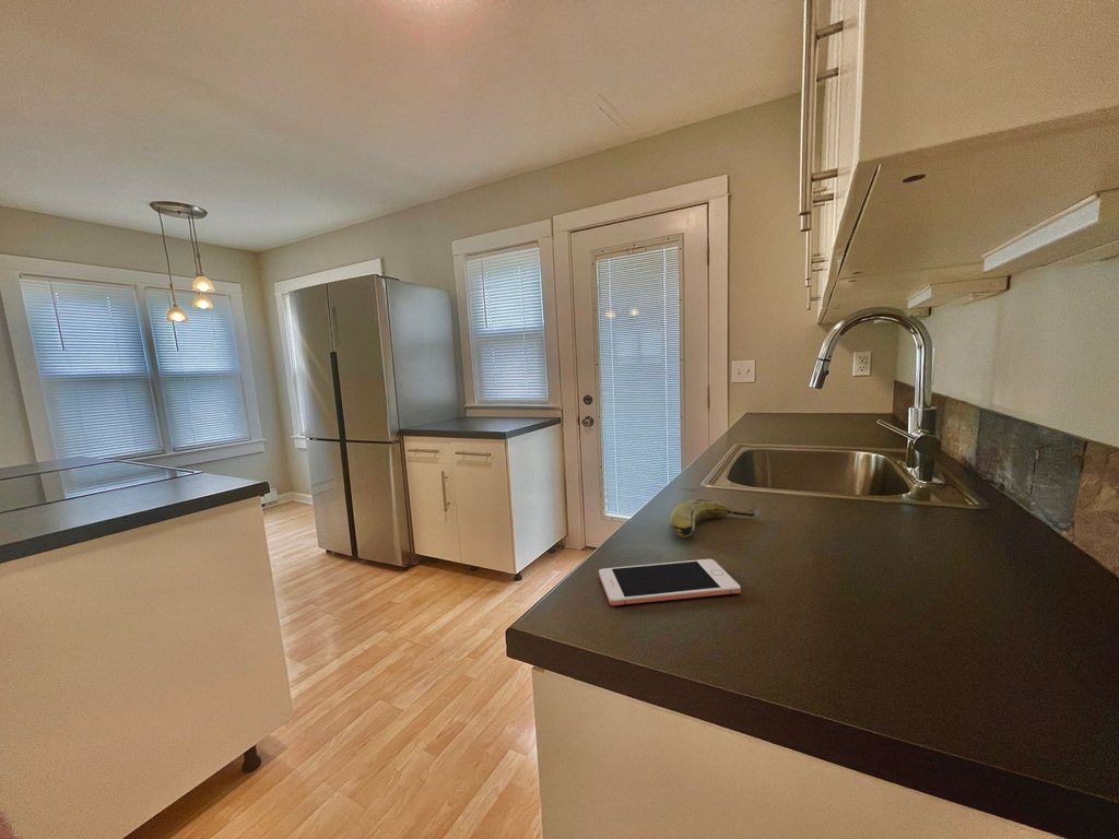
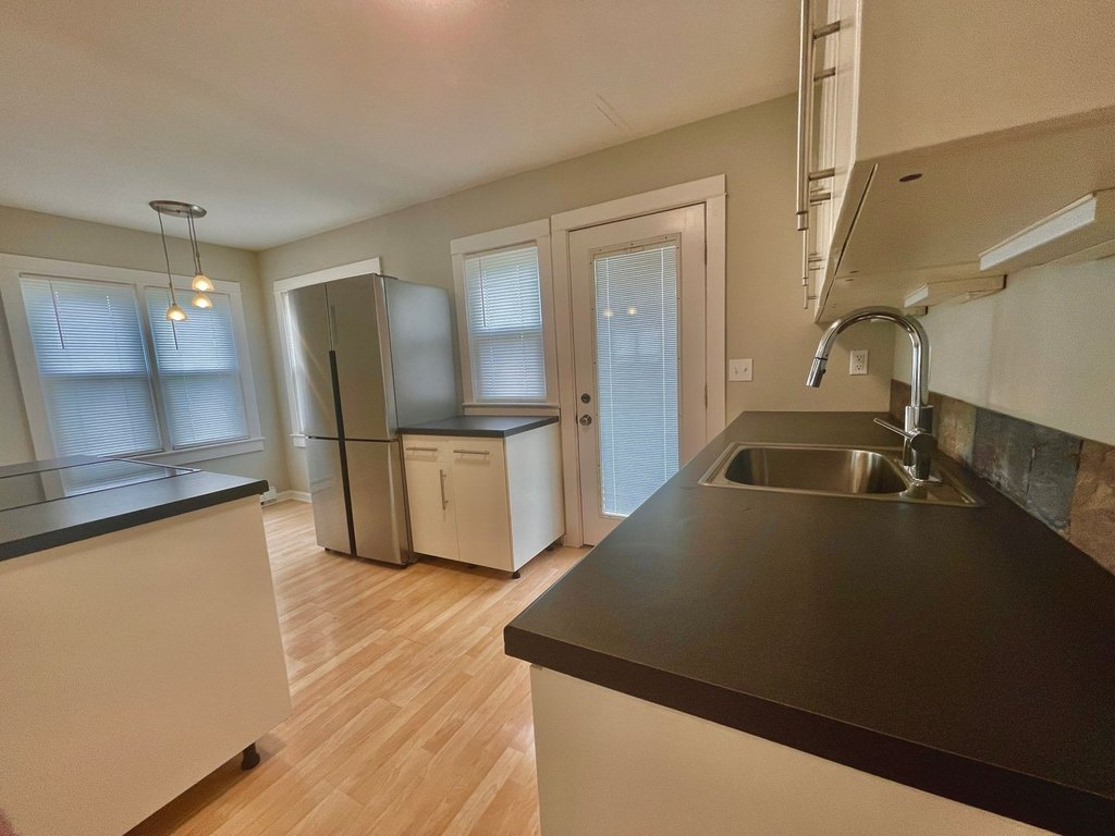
- cell phone [598,558,742,606]
- fruit [669,498,761,539]
